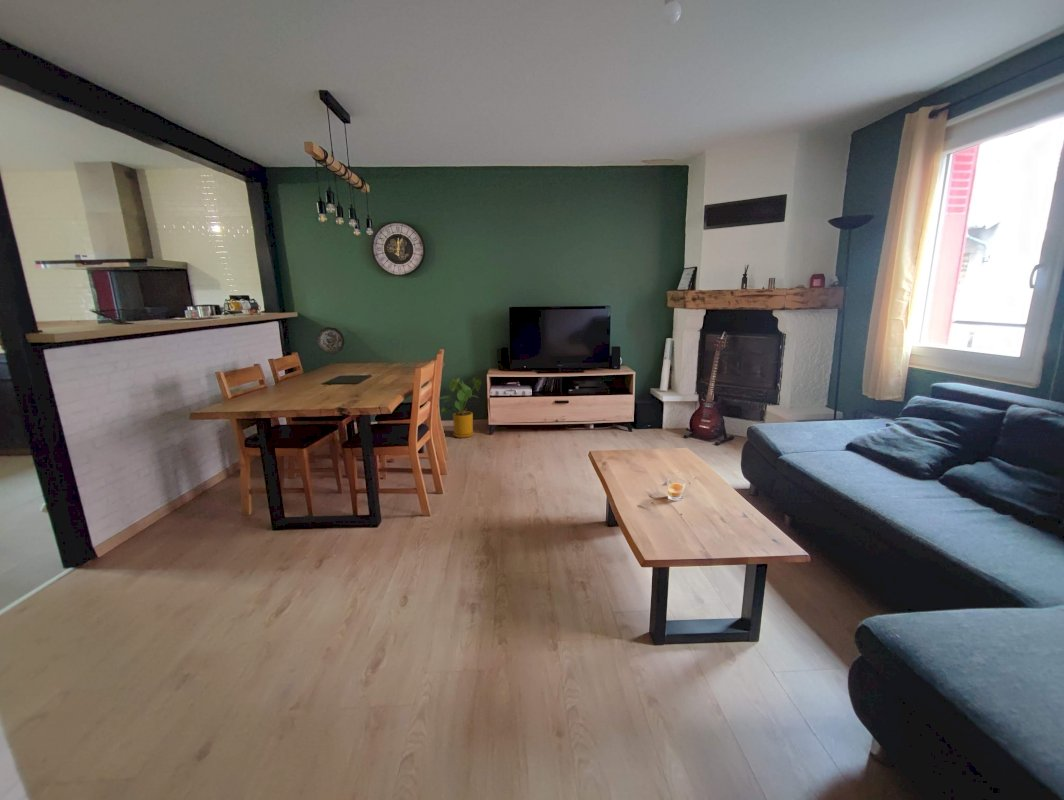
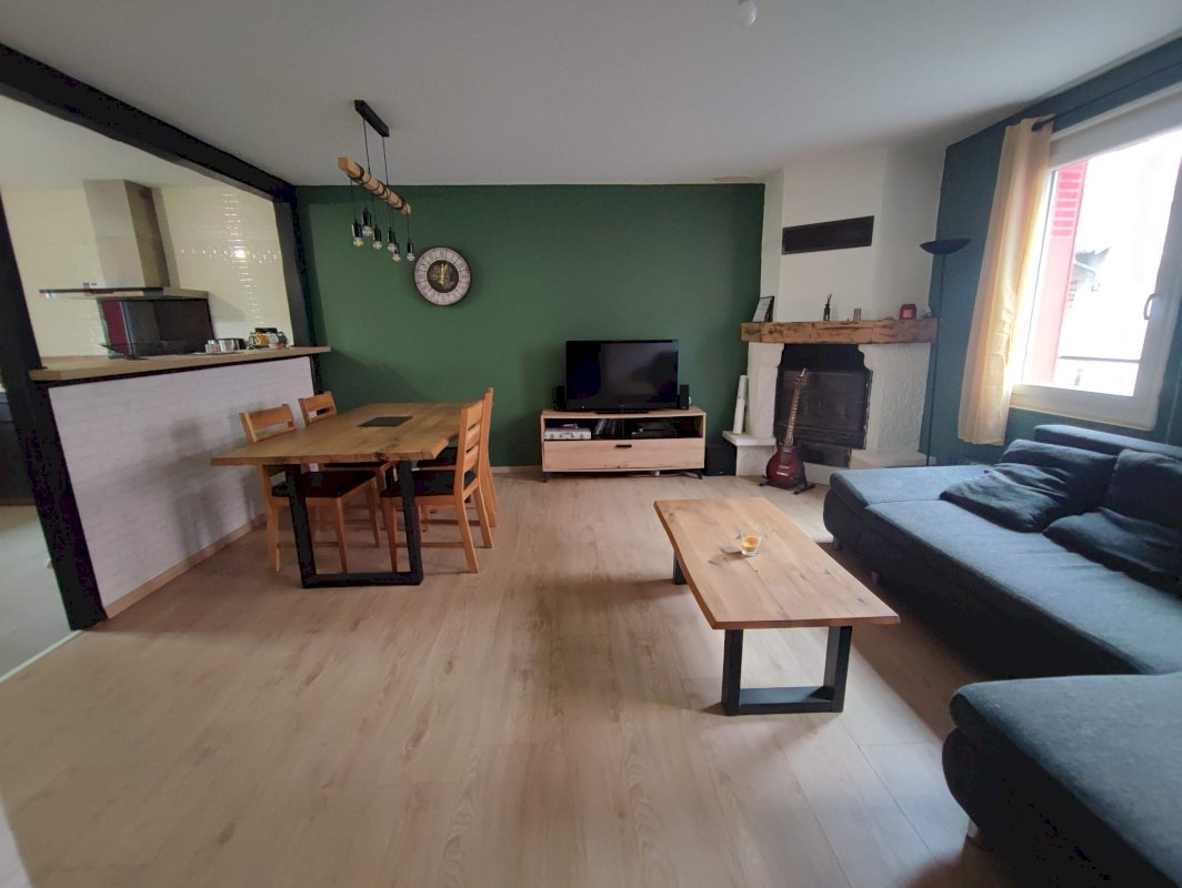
- decorative plate [316,326,345,355]
- house plant [439,377,482,439]
